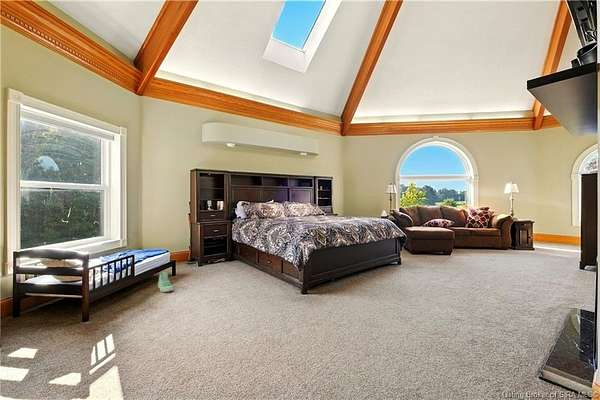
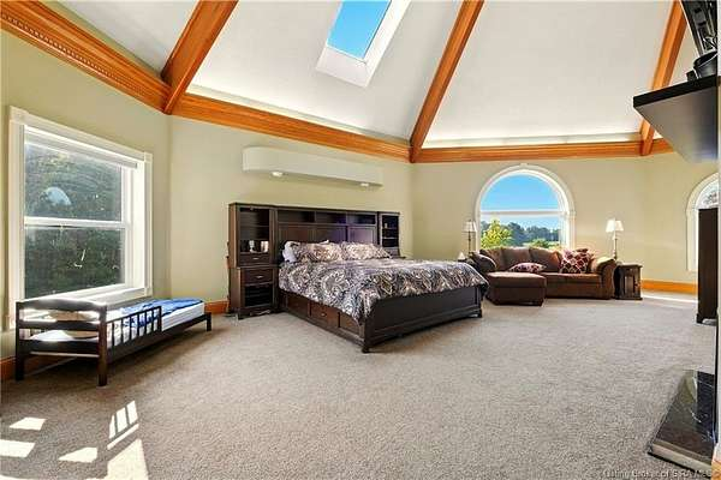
- sneaker [156,271,174,293]
